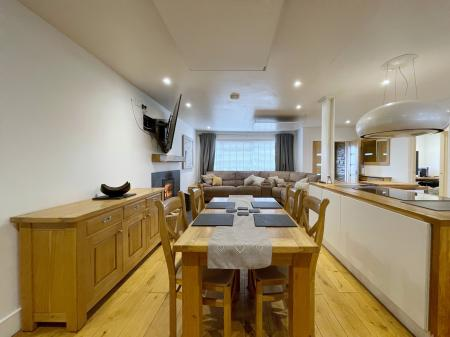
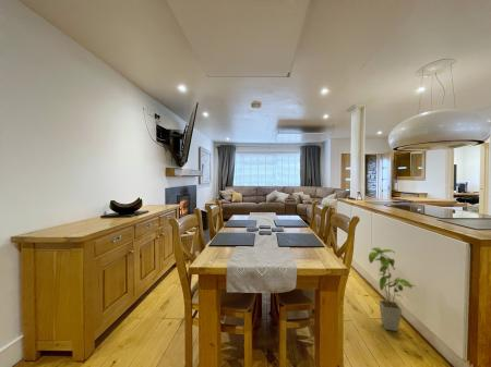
+ house plant [368,246,416,332]
